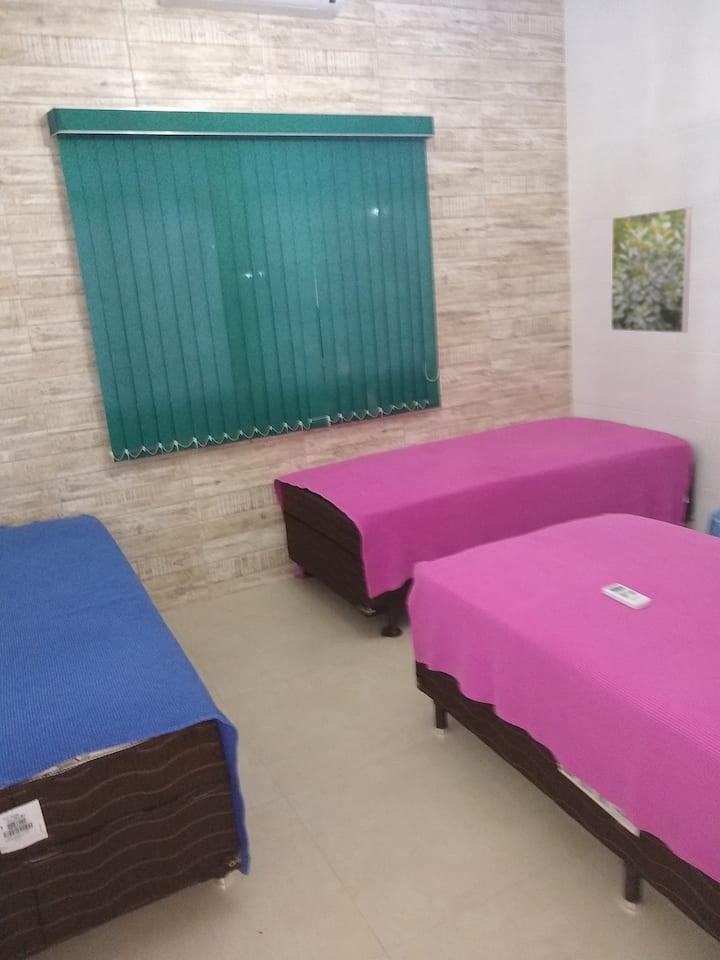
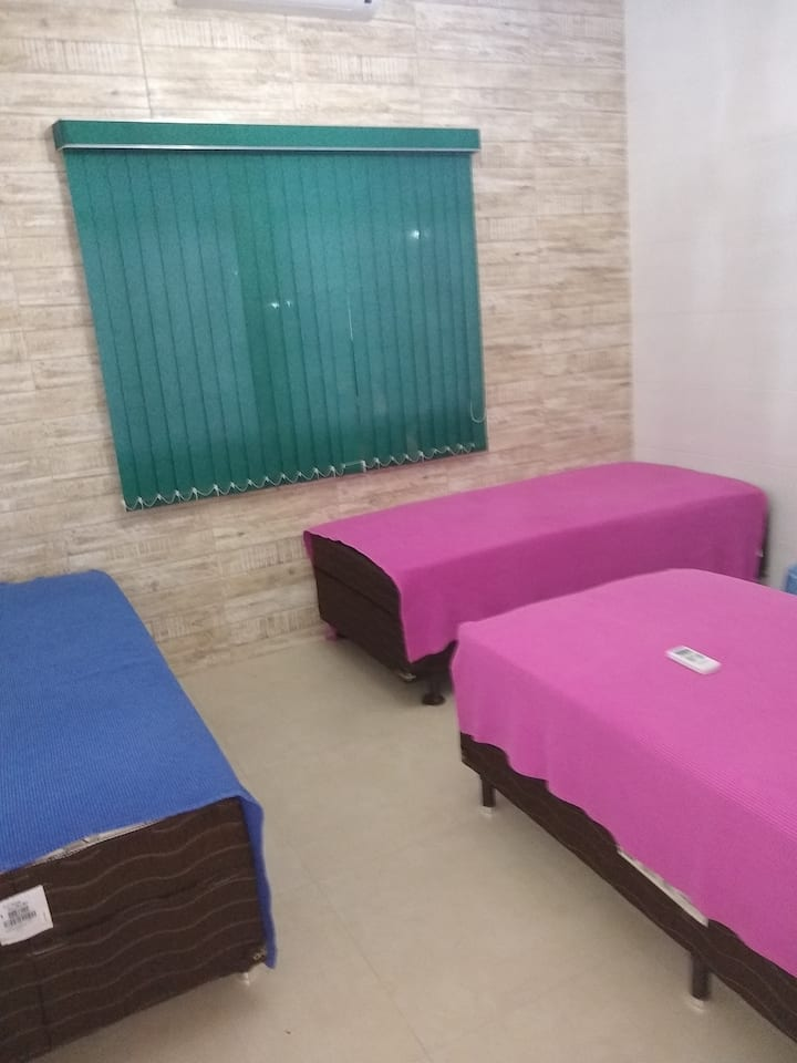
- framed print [610,206,693,334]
